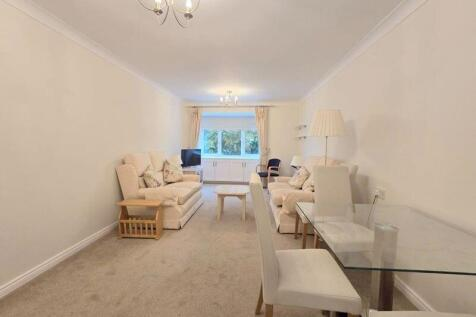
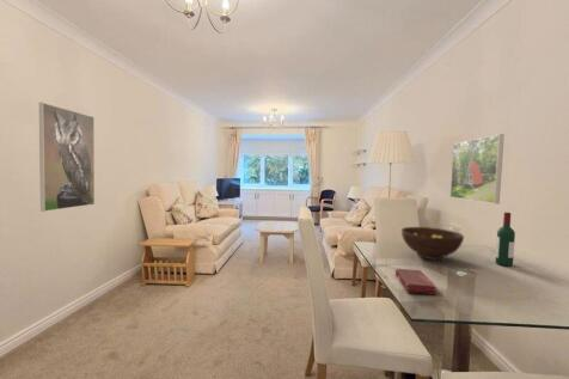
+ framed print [38,102,96,213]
+ wine bottle [495,212,516,267]
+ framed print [449,133,506,204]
+ book [394,268,438,295]
+ fruit bowl [400,226,465,261]
